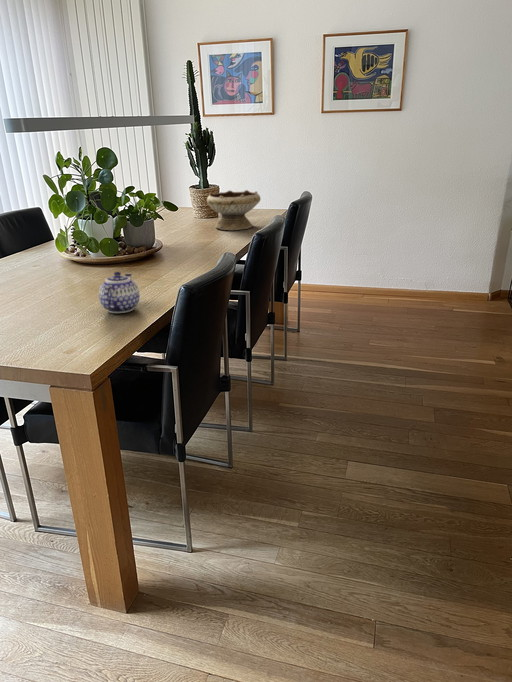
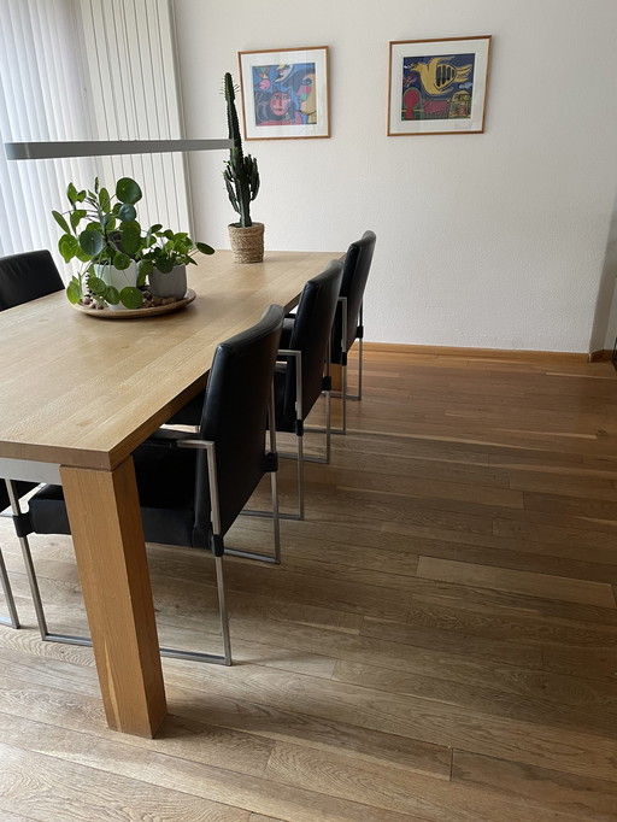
- teapot [98,271,141,314]
- bowl [206,189,262,231]
